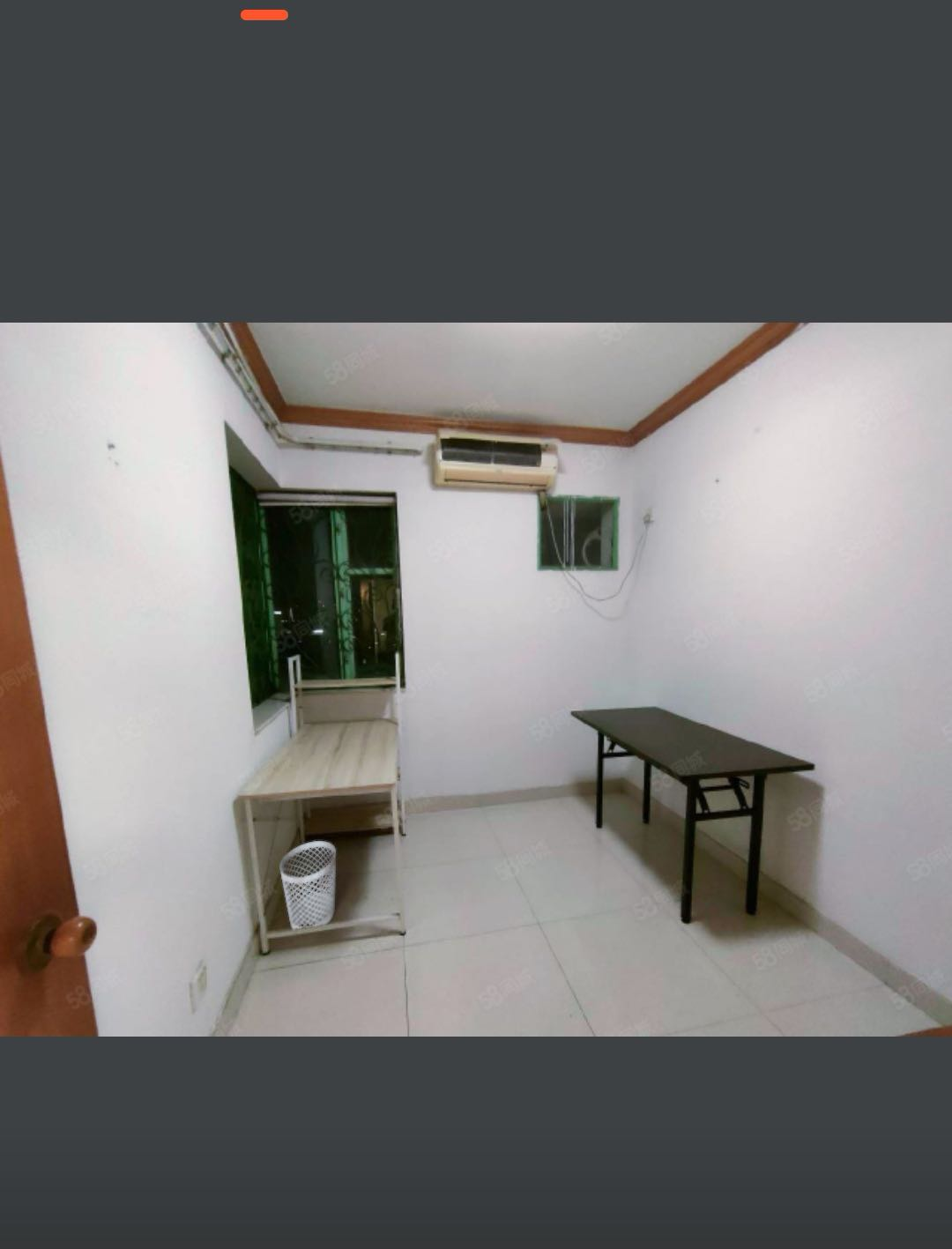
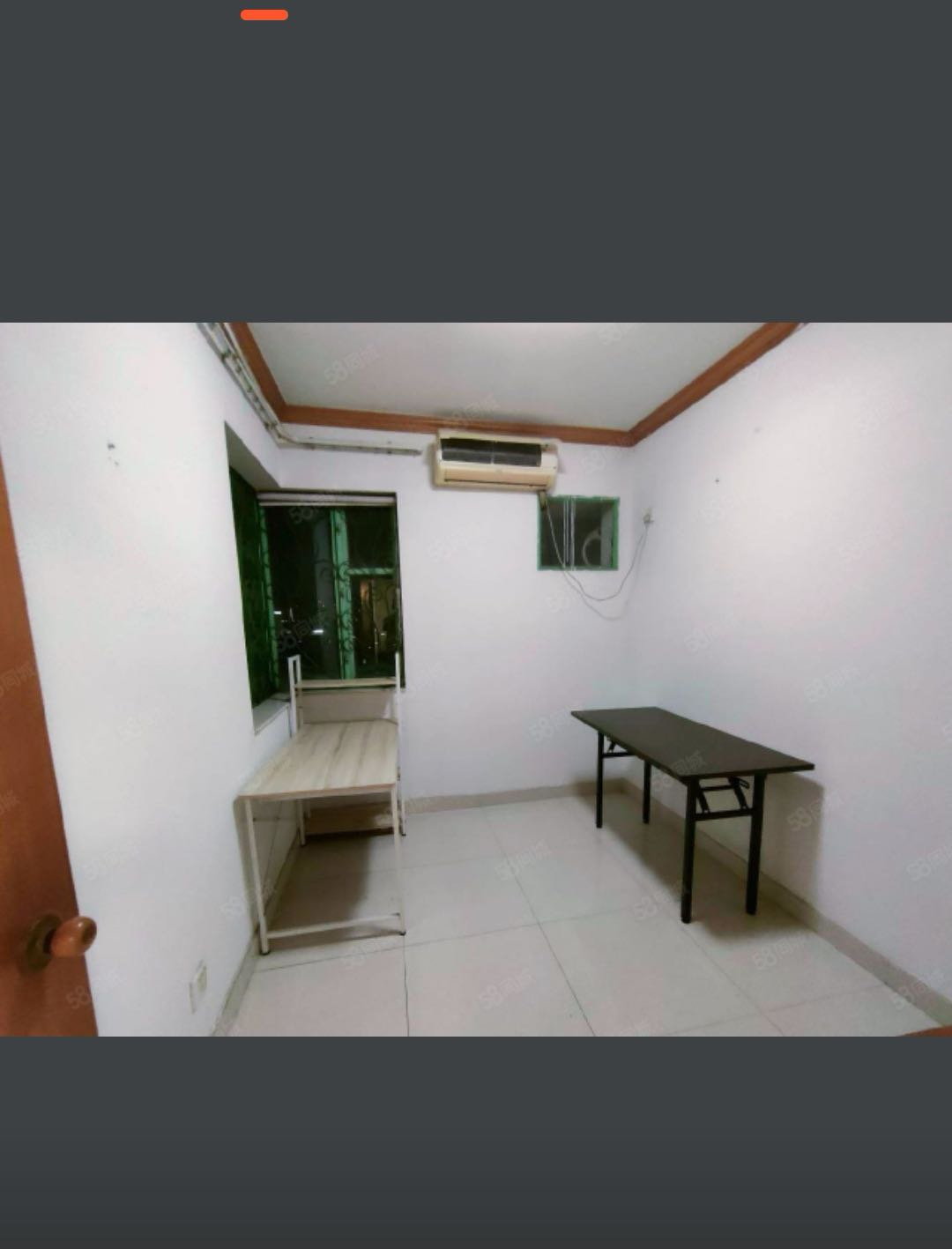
- wastebasket [279,840,337,930]
